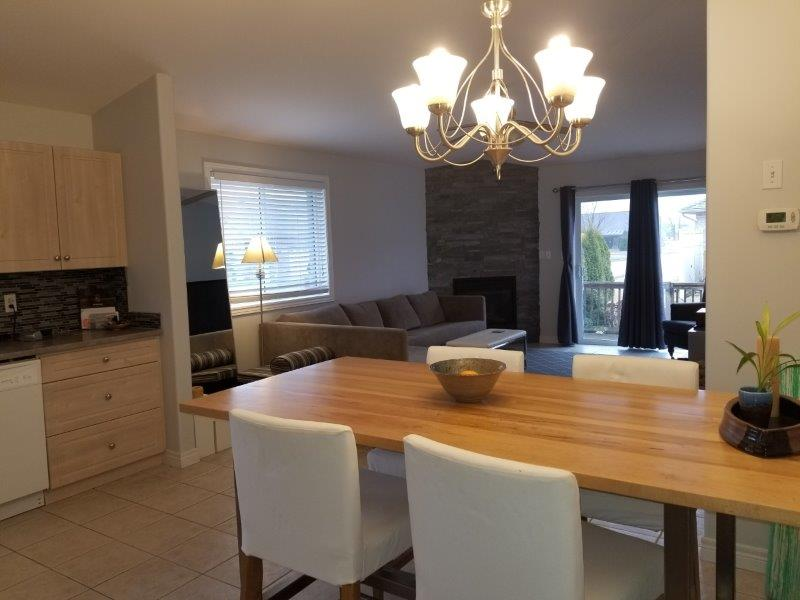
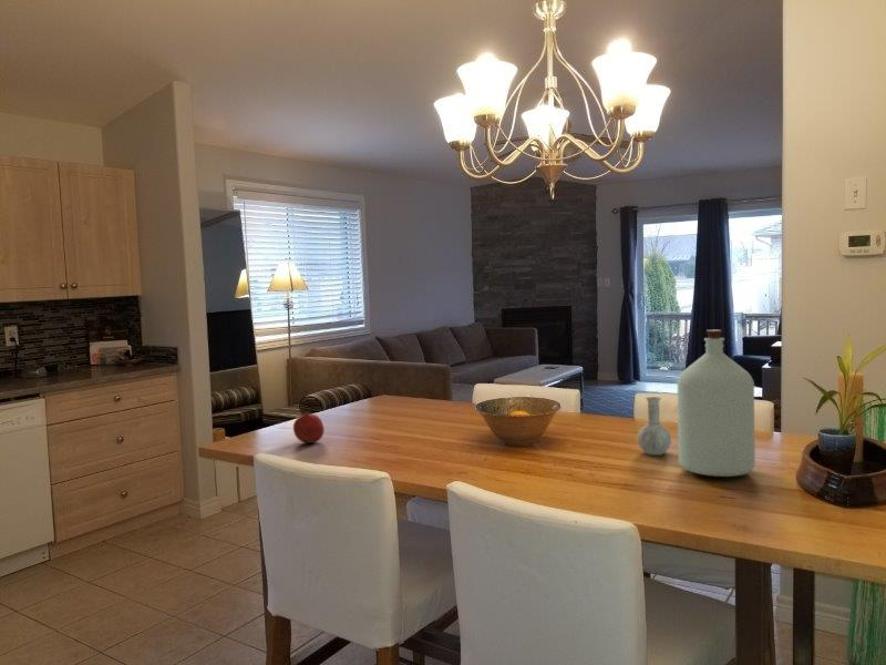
+ bottle [637,329,756,478]
+ fruit [292,411,326,444]
